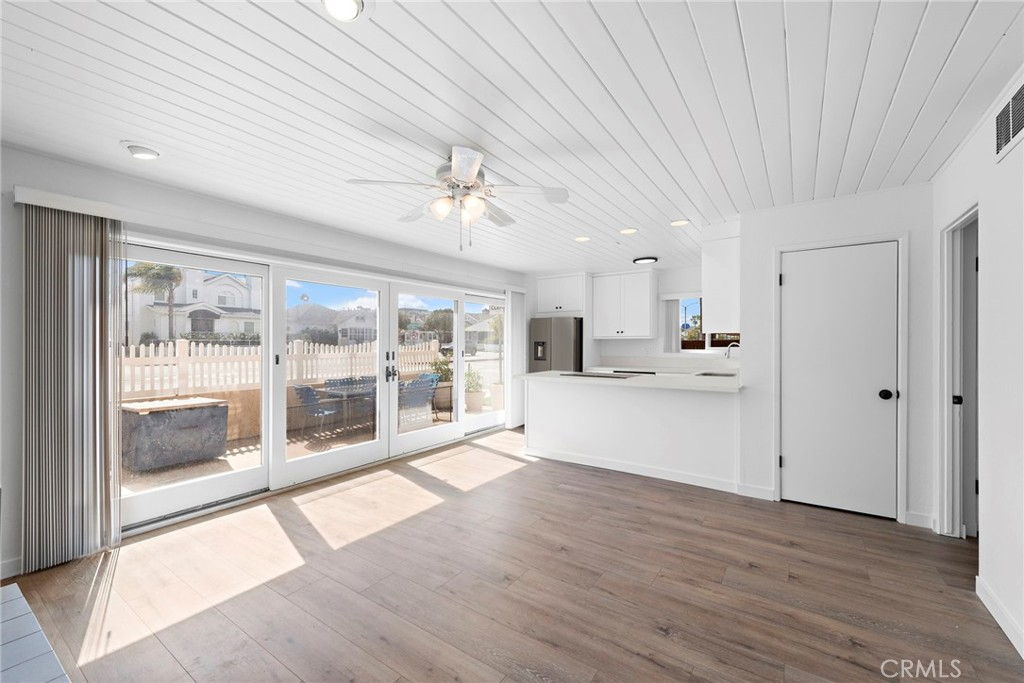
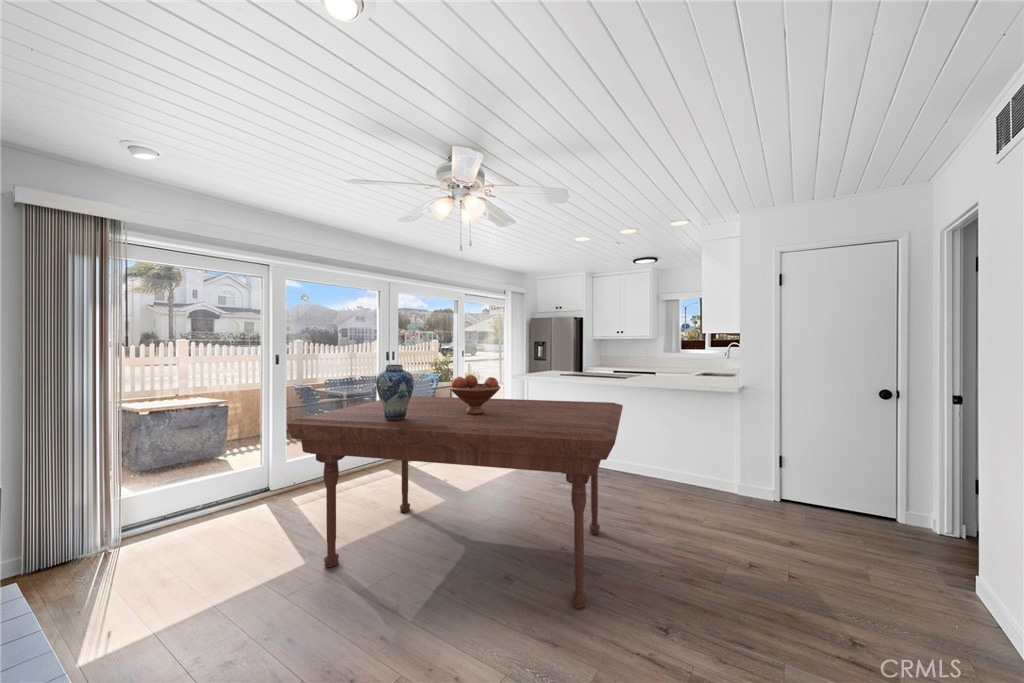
+ vase [375,364,415,420]
+ dining table [286,395,624,609]
+ fruit bowl [449,374,501,414]
